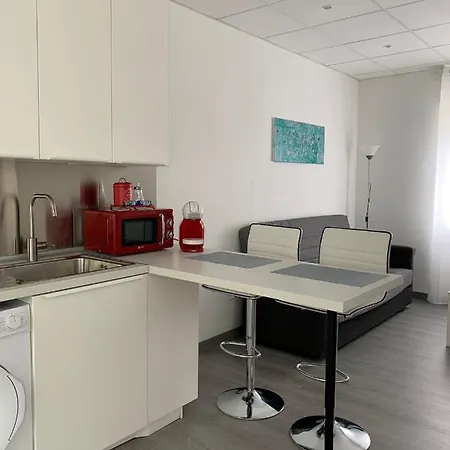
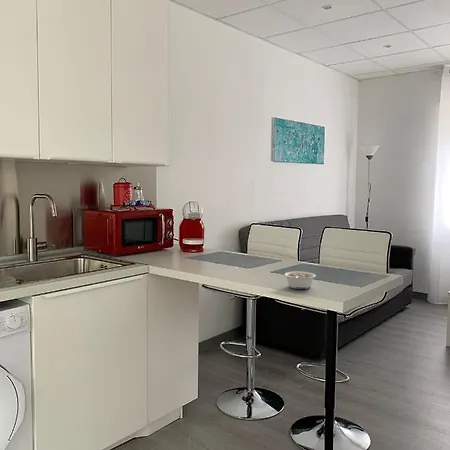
+ legume [283,271,317,290]
